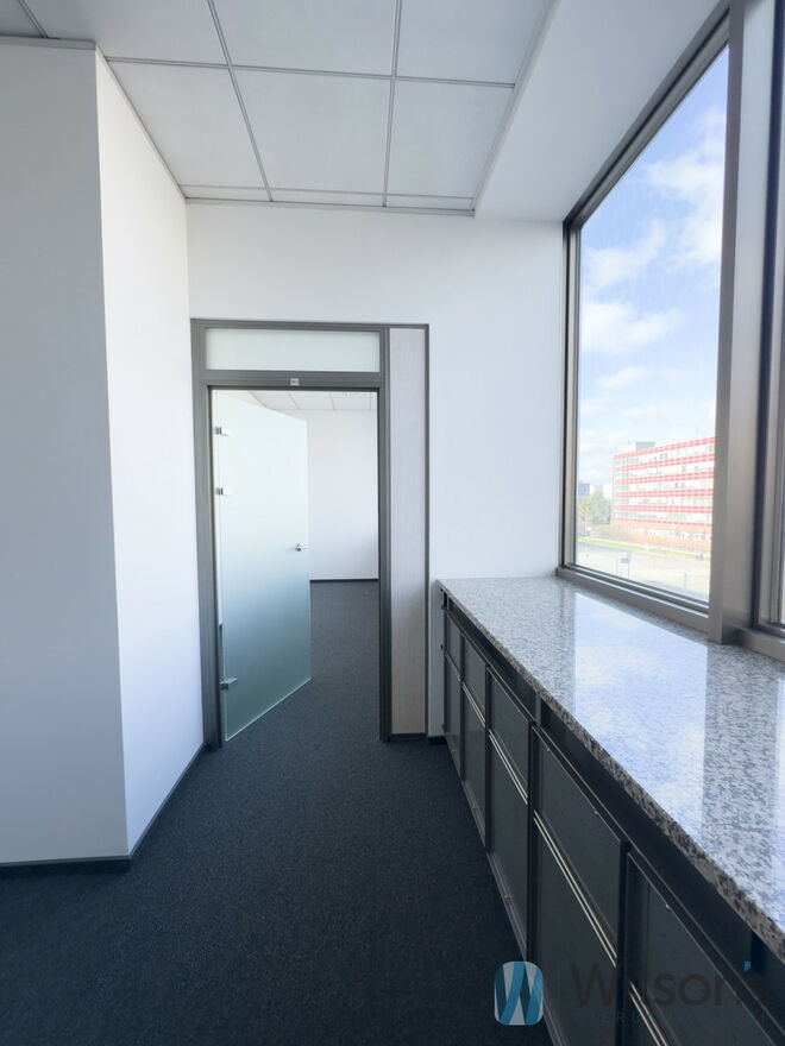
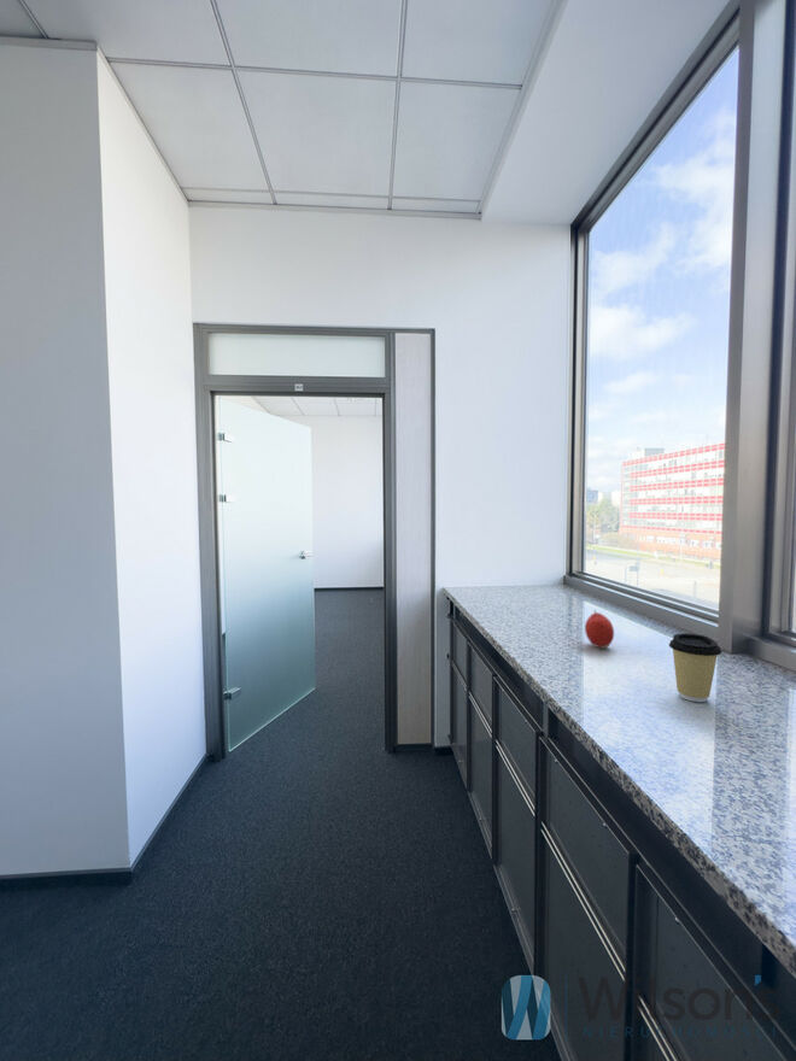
+ fruit [584,609,615,649]
+ coffee cup [668,632,722,703]
